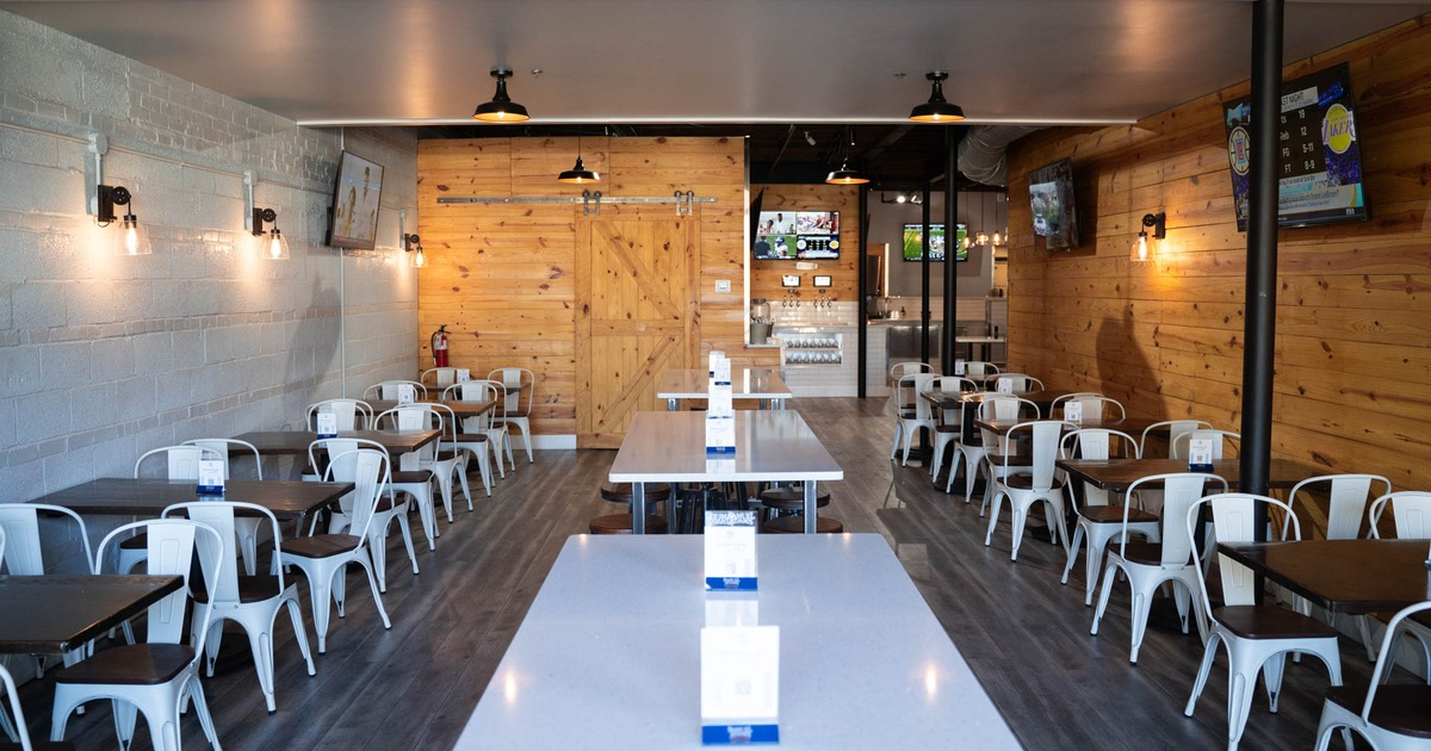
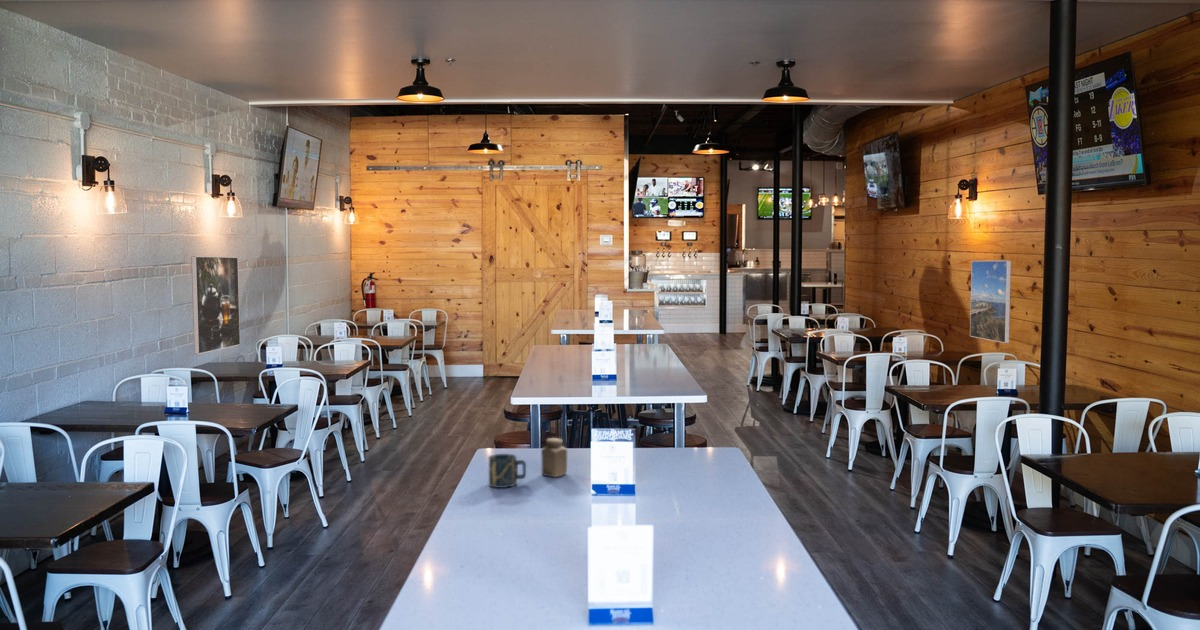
+ salt shaker [540,437,568,478]
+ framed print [190,255,241,355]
+ cup [488,453,527,489]
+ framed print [969,260,1012,344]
